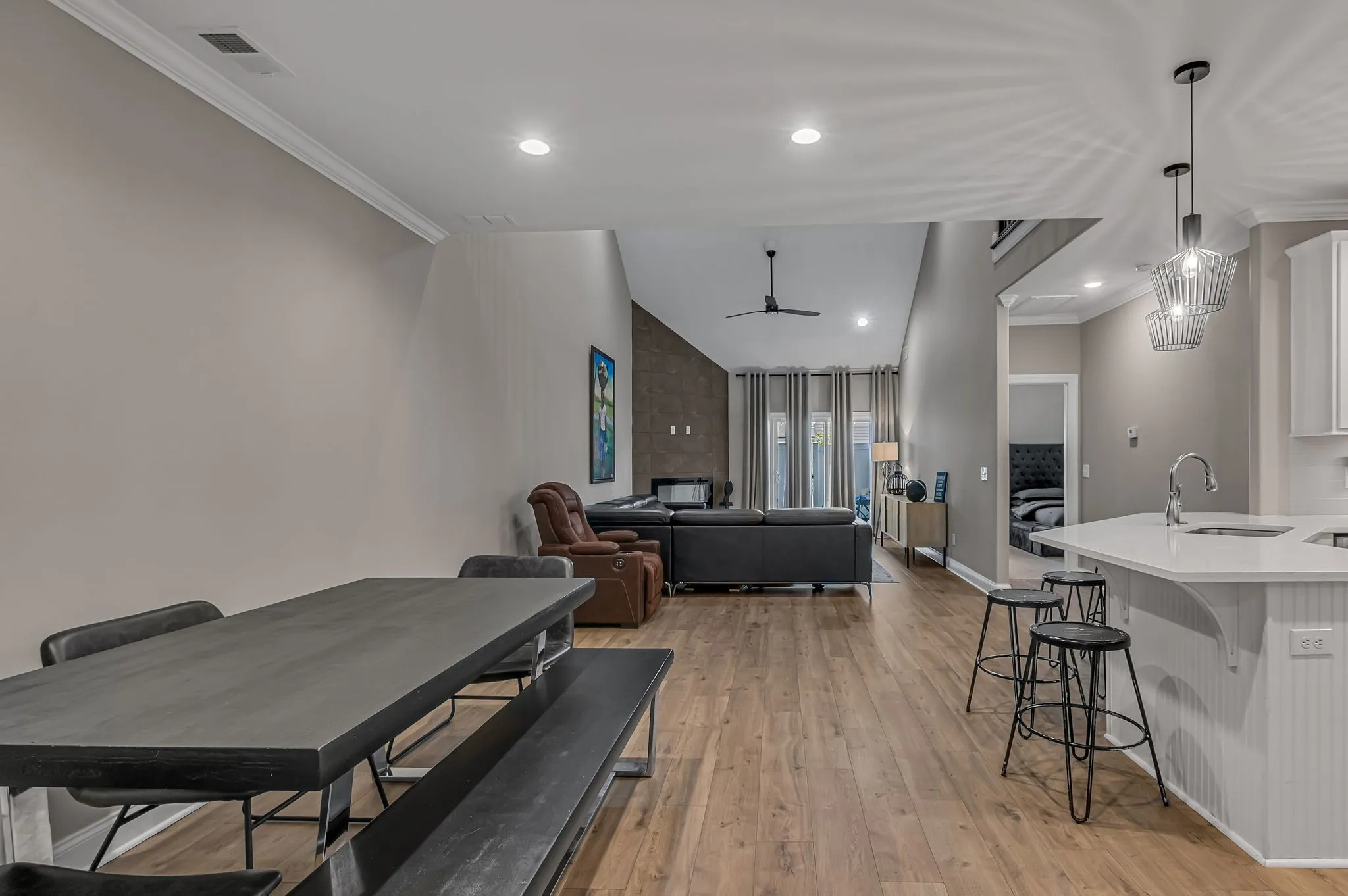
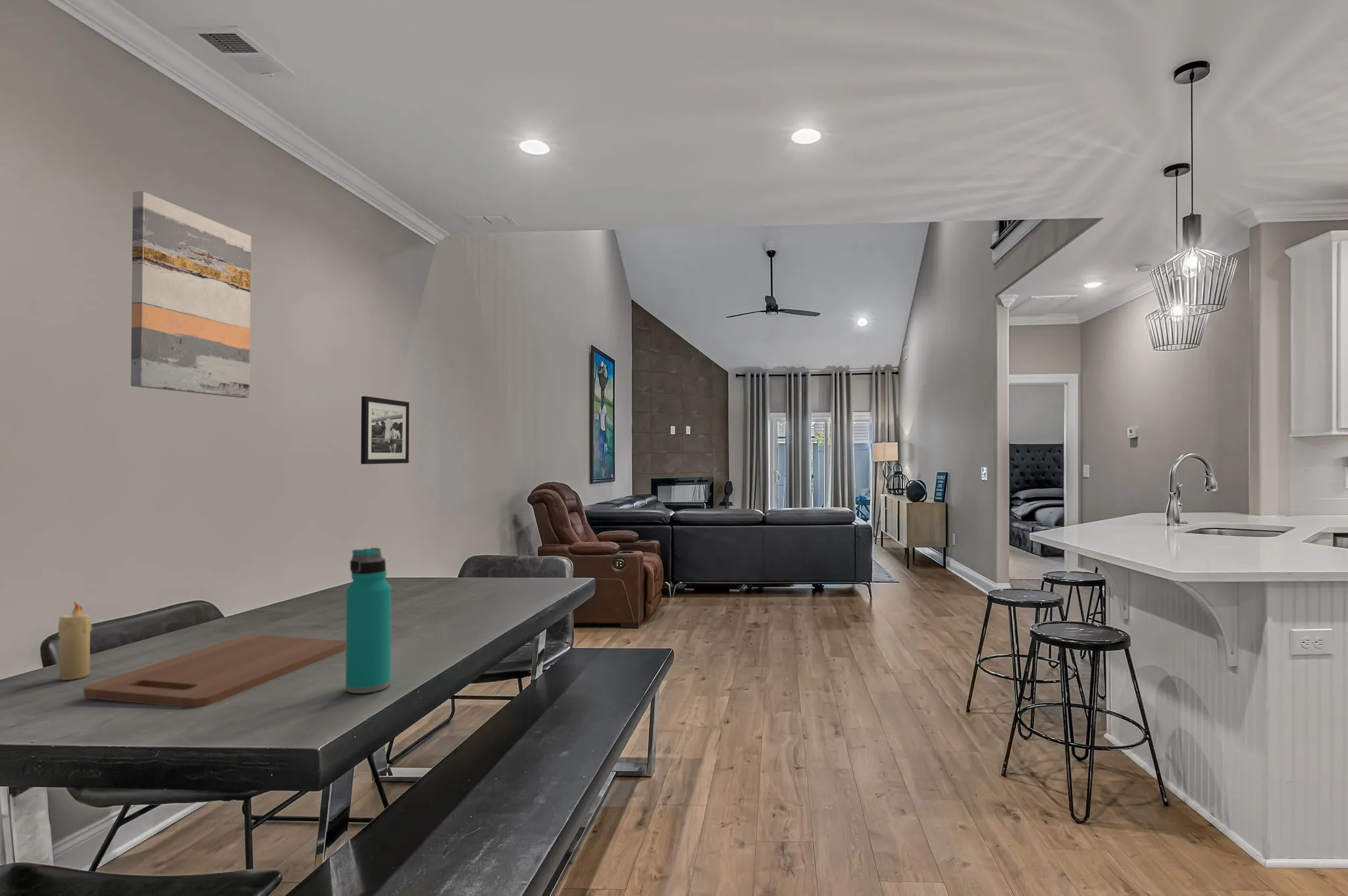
+ picture frame [360,395,410,465]
+ wall art [130,191,252,398]
+ cutting board [83,634,346,707]
+ water bottle [345,547,392,694]
+ candle [57,601,92,681]
